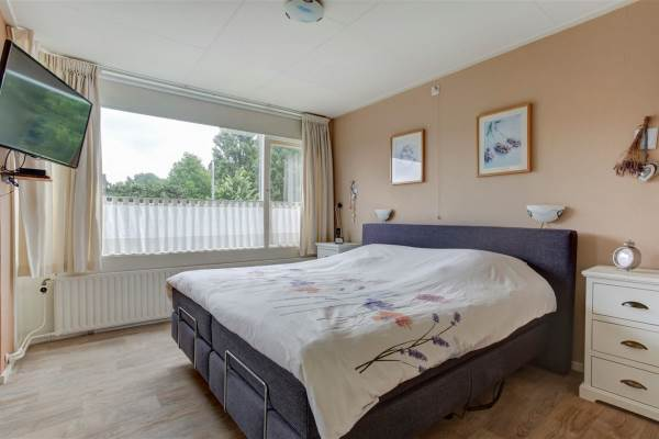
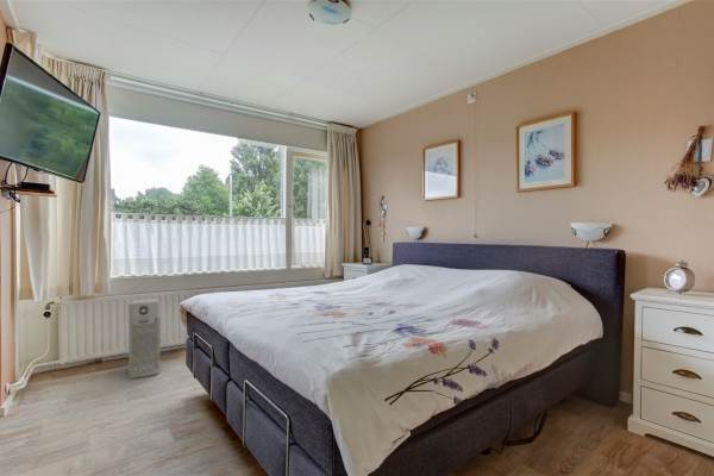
+ air purifier [127,299,162,380]
